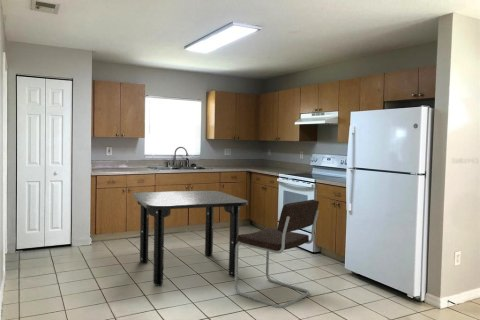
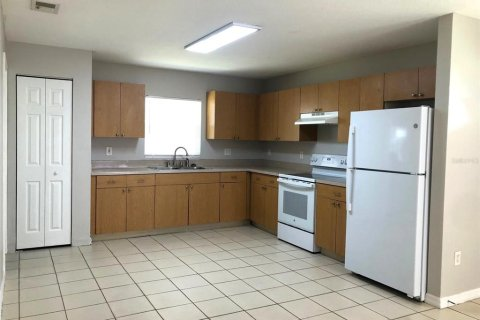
- chair [234,199,320,309]
- dining table [132,190,249,287]
